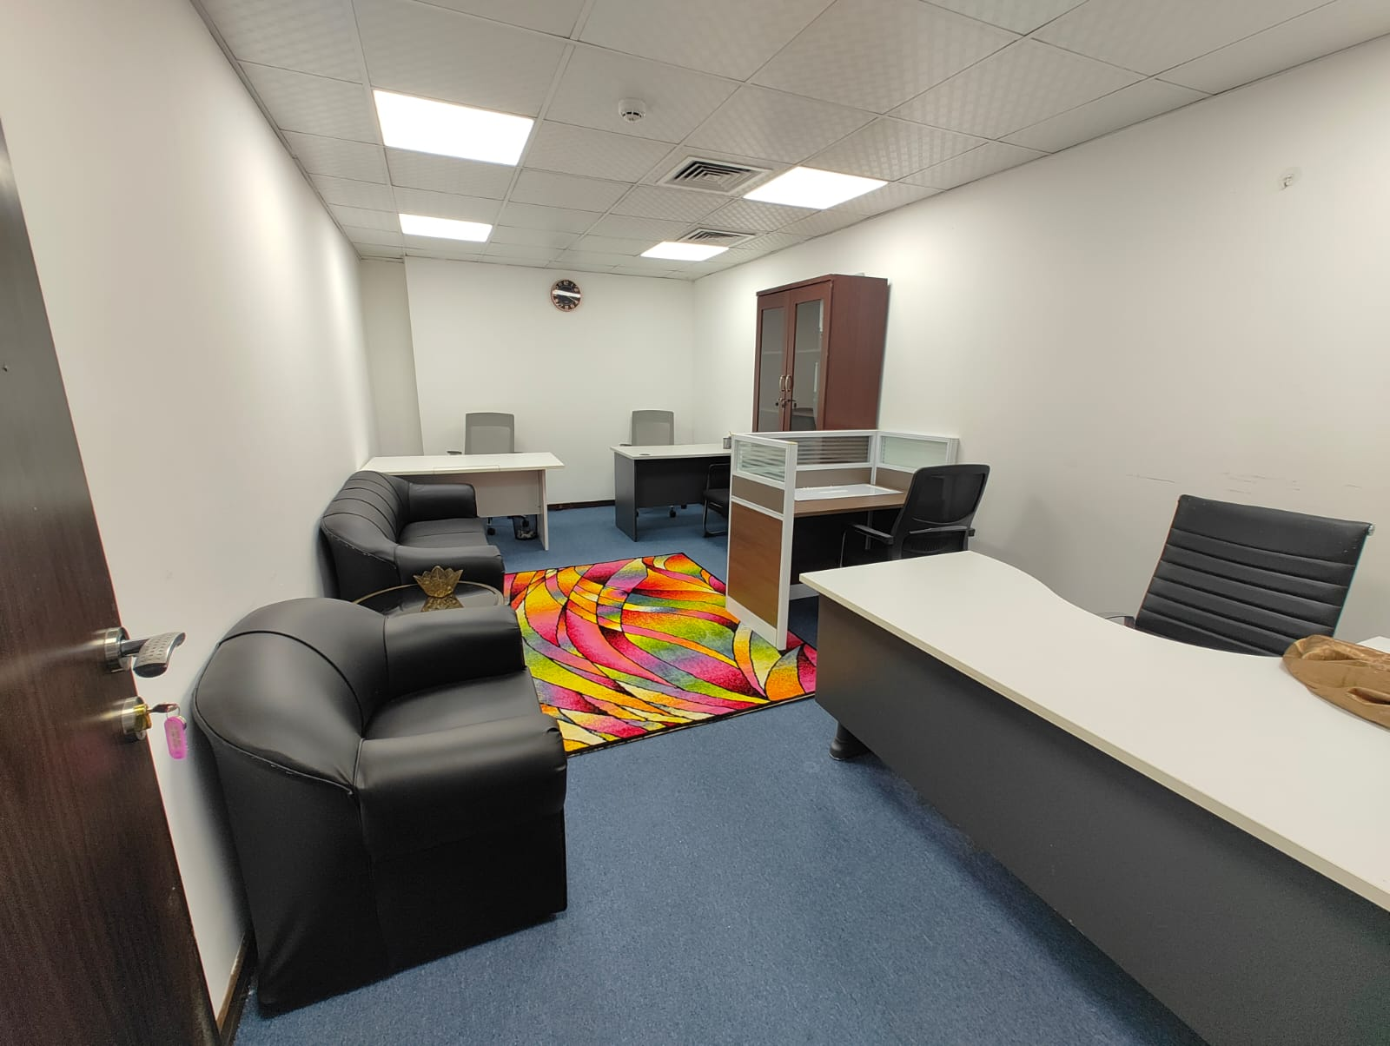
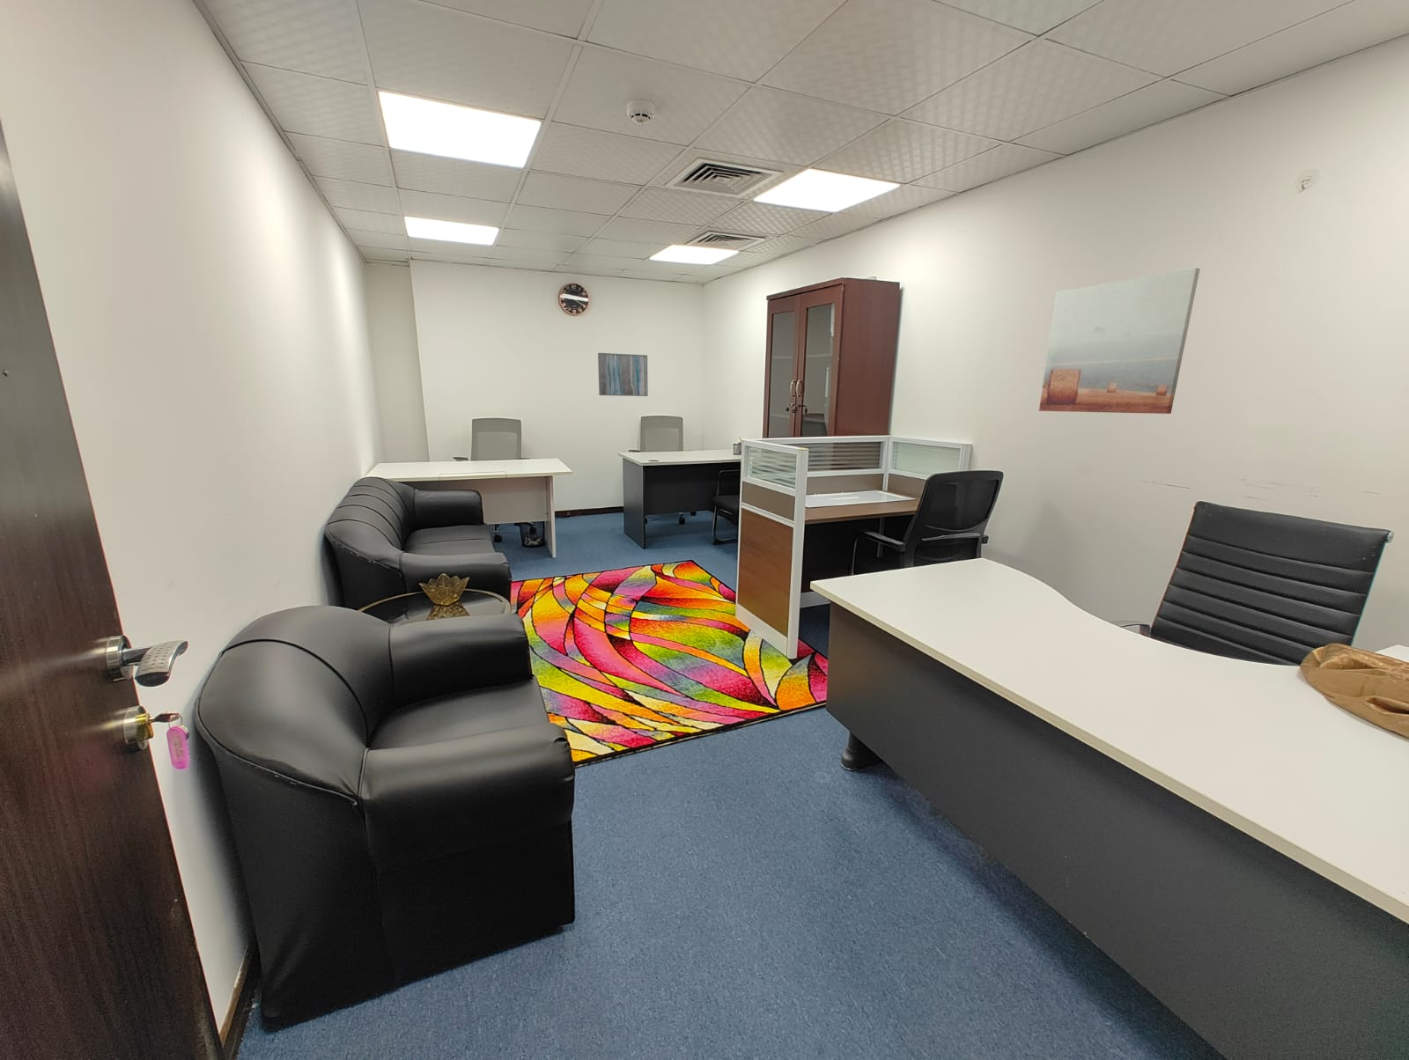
+ wall art [597,352,649,398]
+ wall art [1038,267,1201,414]
